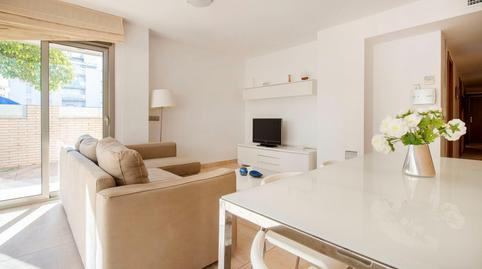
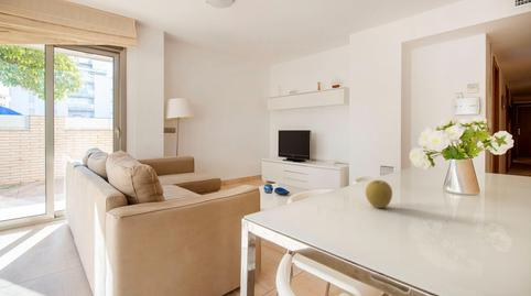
+ fruit [365,179,393,209]
